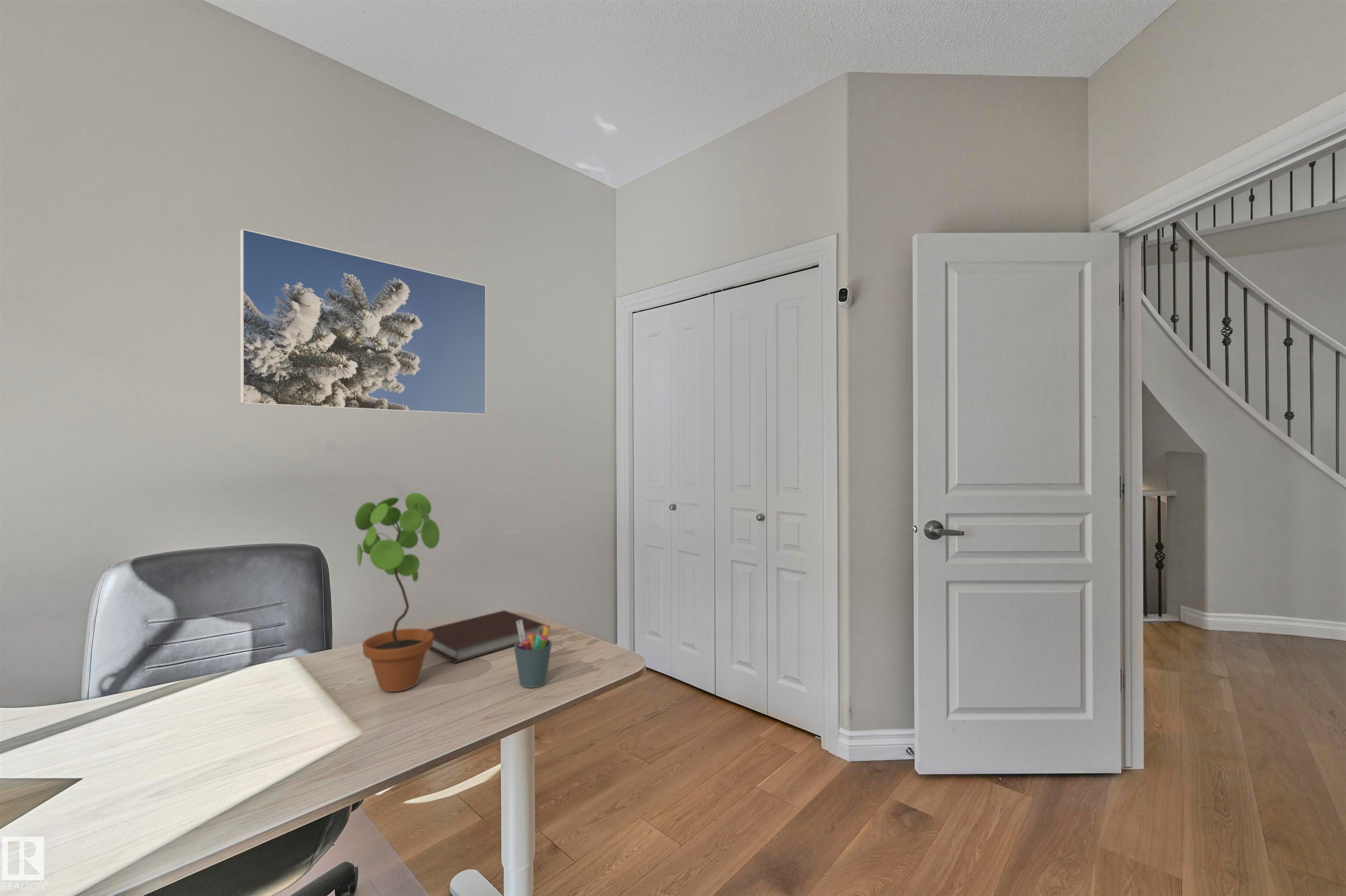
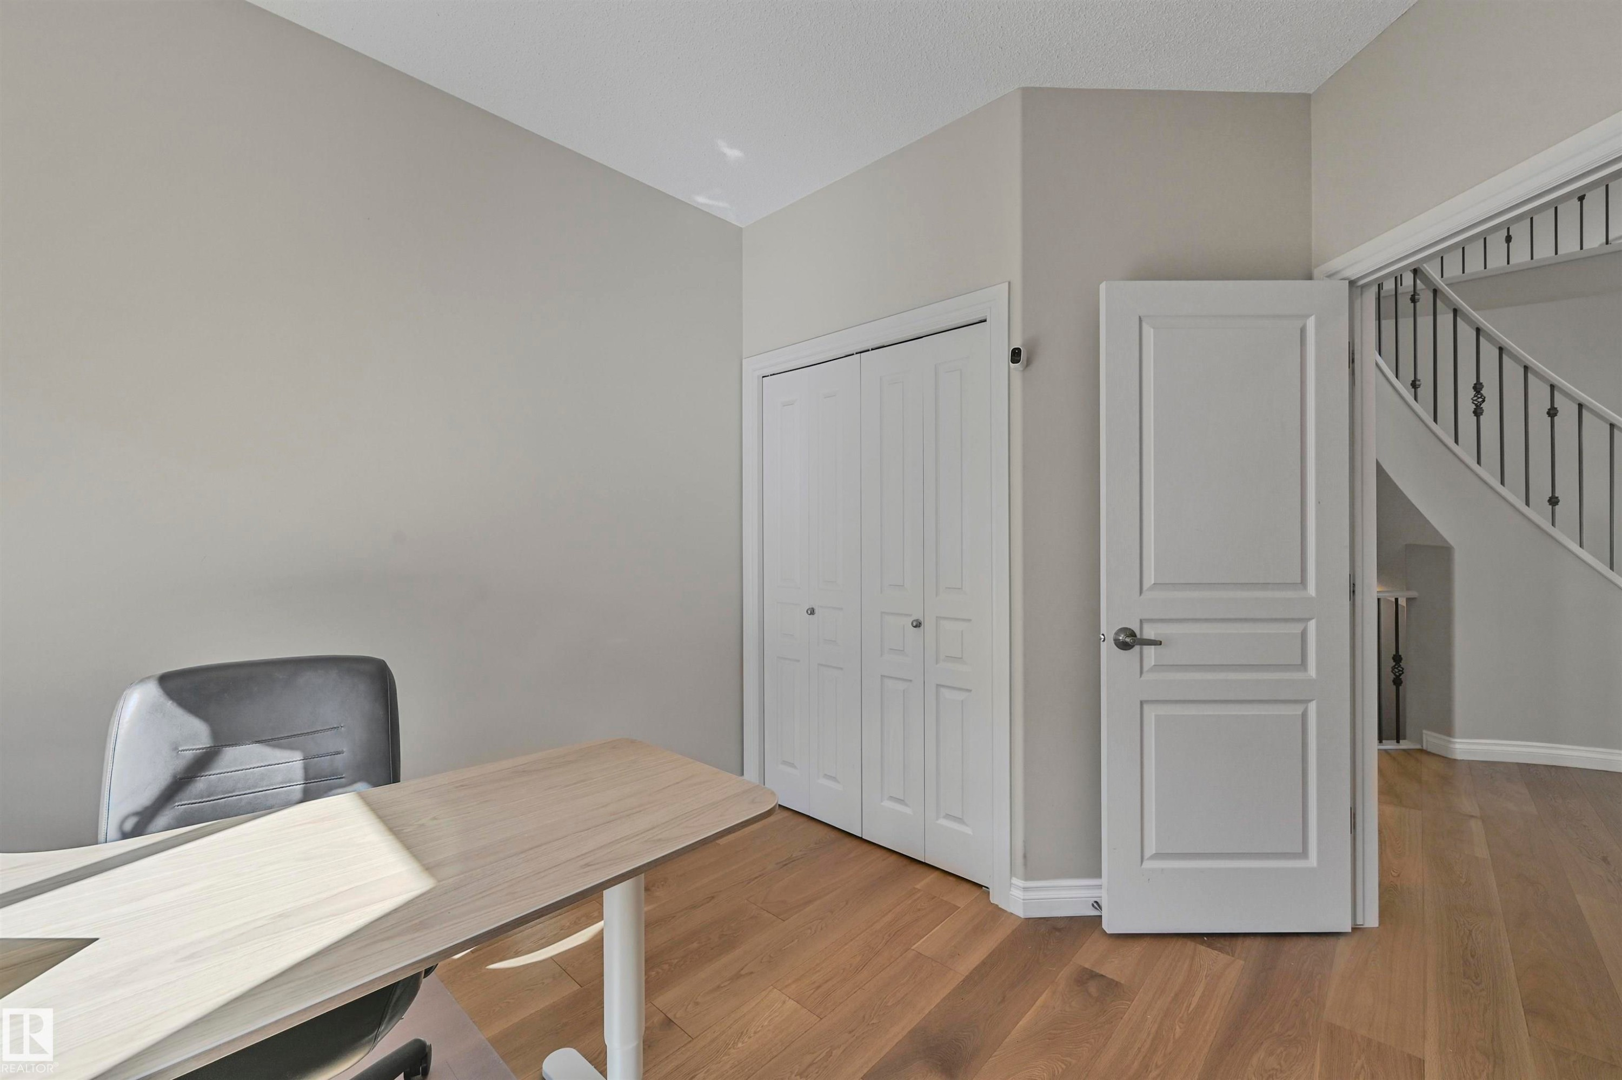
- potted plant [354,492,440,692]
- notebook [425,610,546,664]
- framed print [240,228,486,415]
- pen holder [513,620,552,688]
